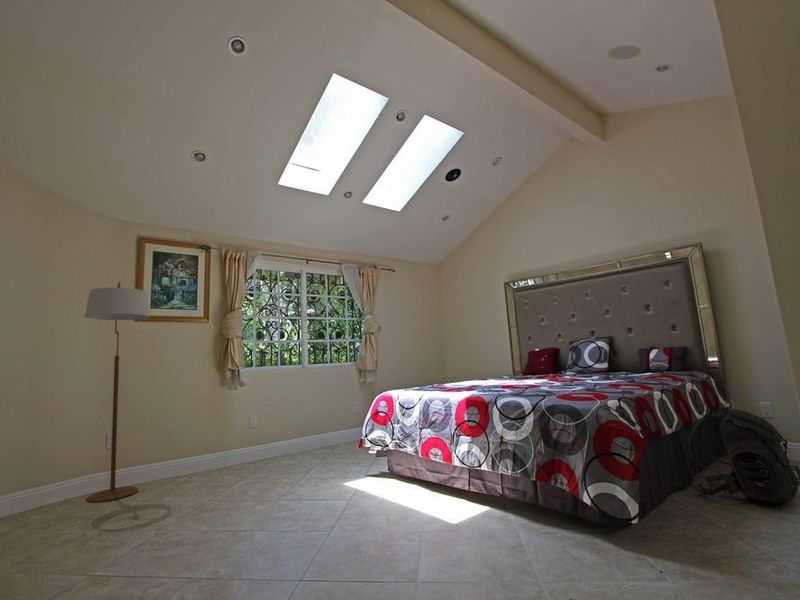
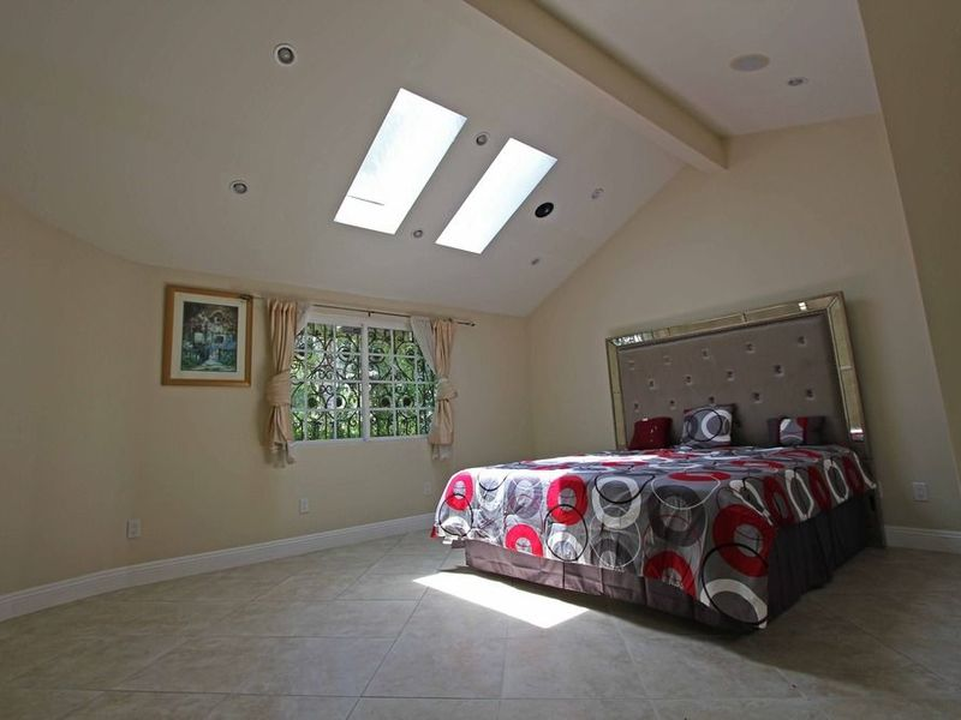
- backpack [687,408,800,505]
- floor lamp [84,281,151,503]
